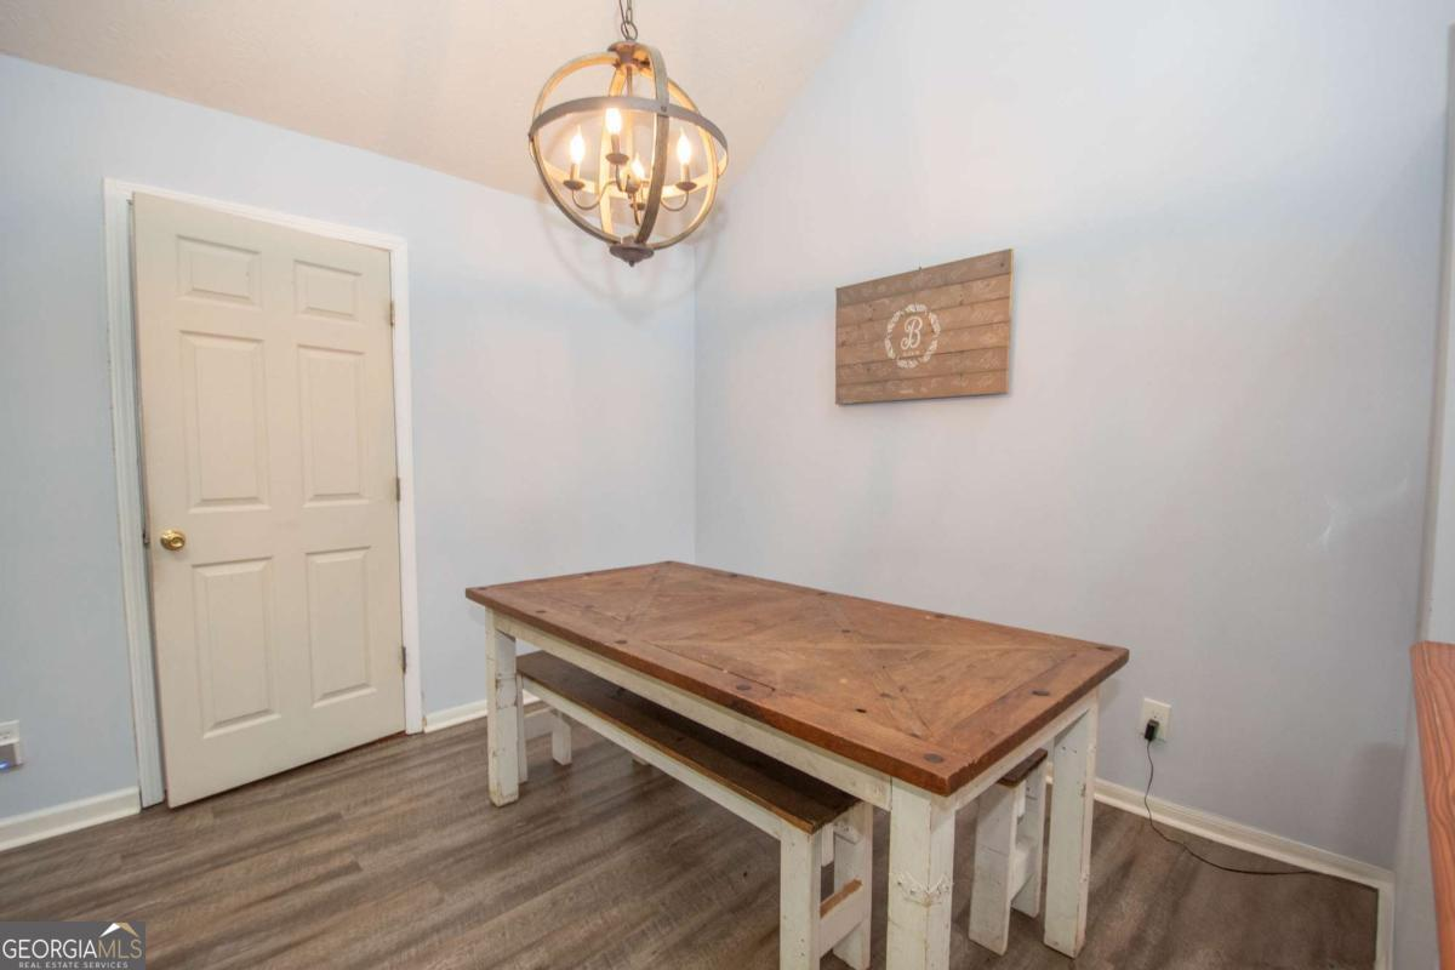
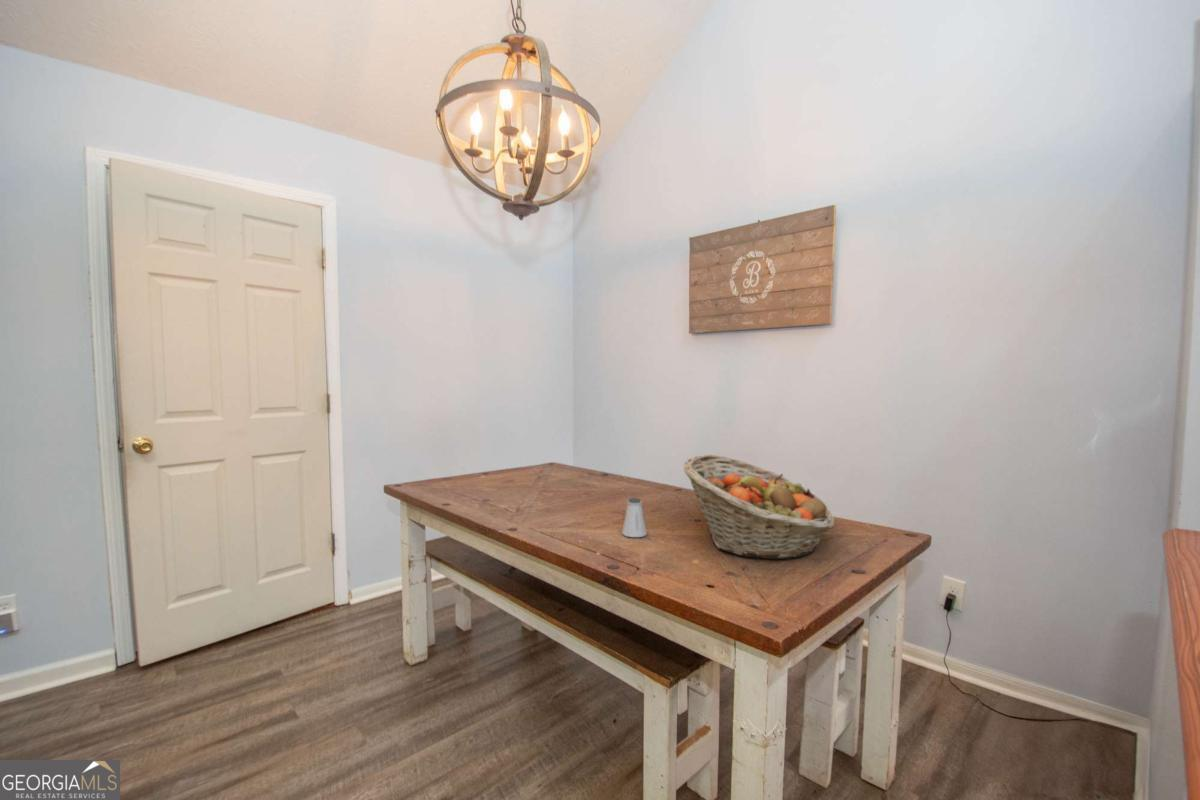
+ fruit basket [683,454,835,560]
+ saltshaker [621,497,648,538]
